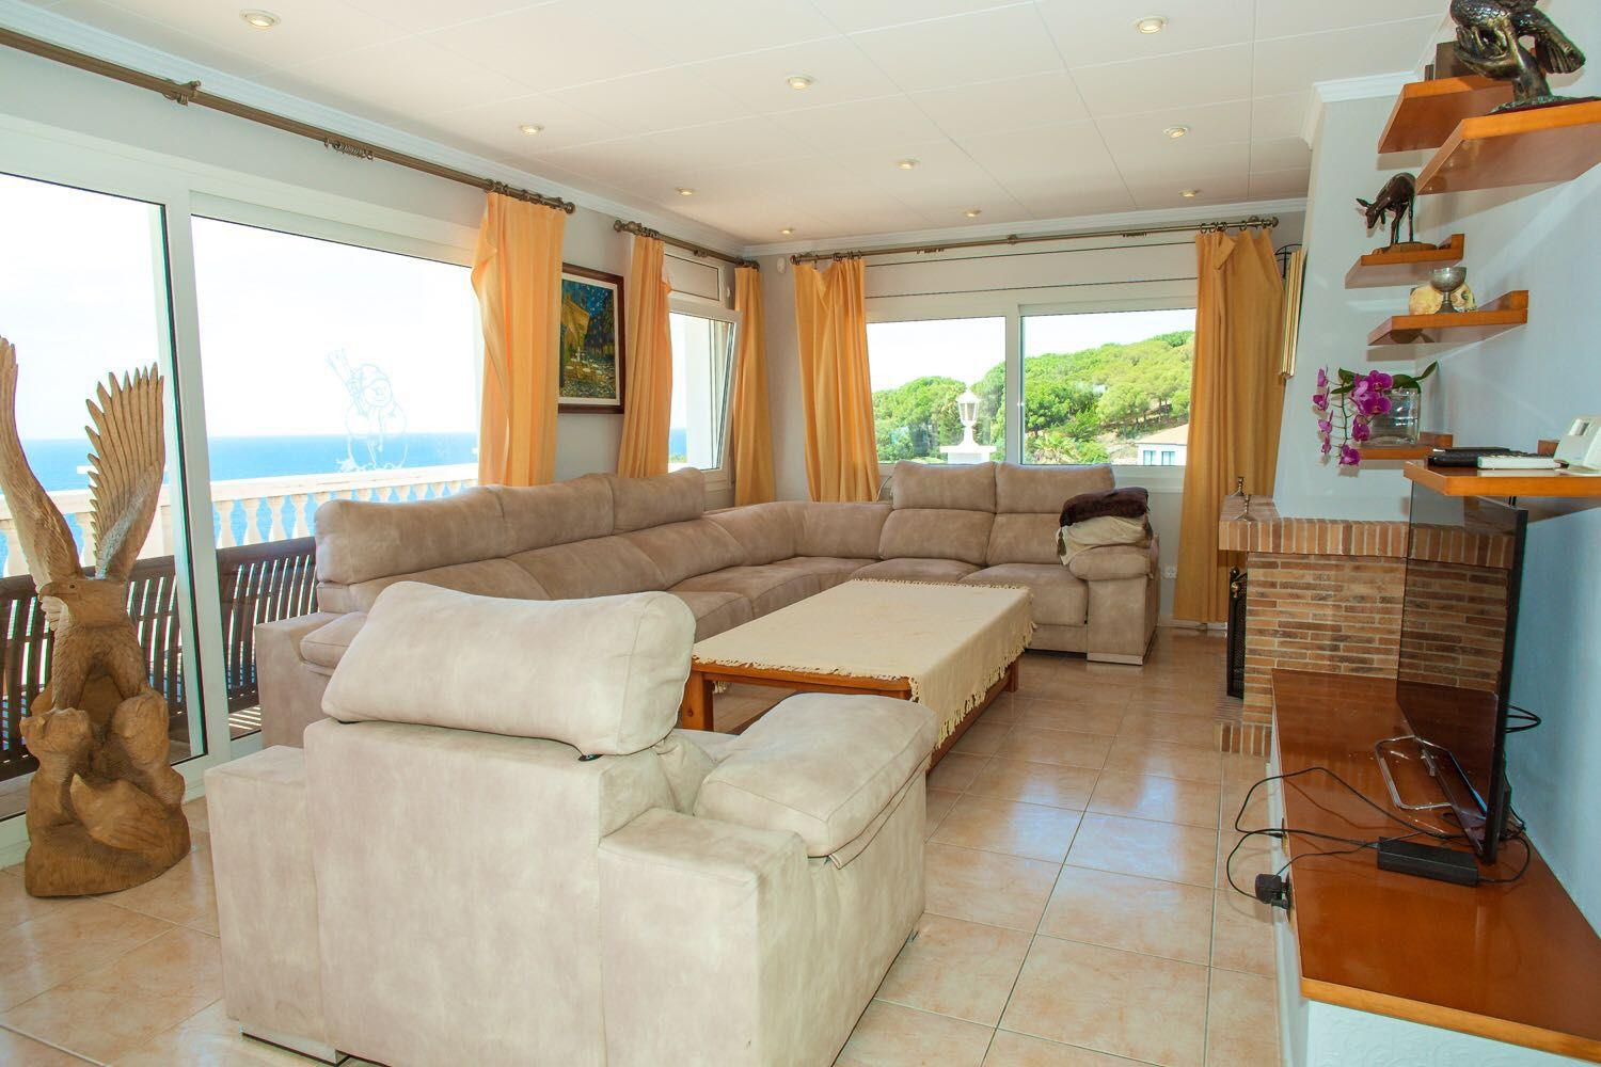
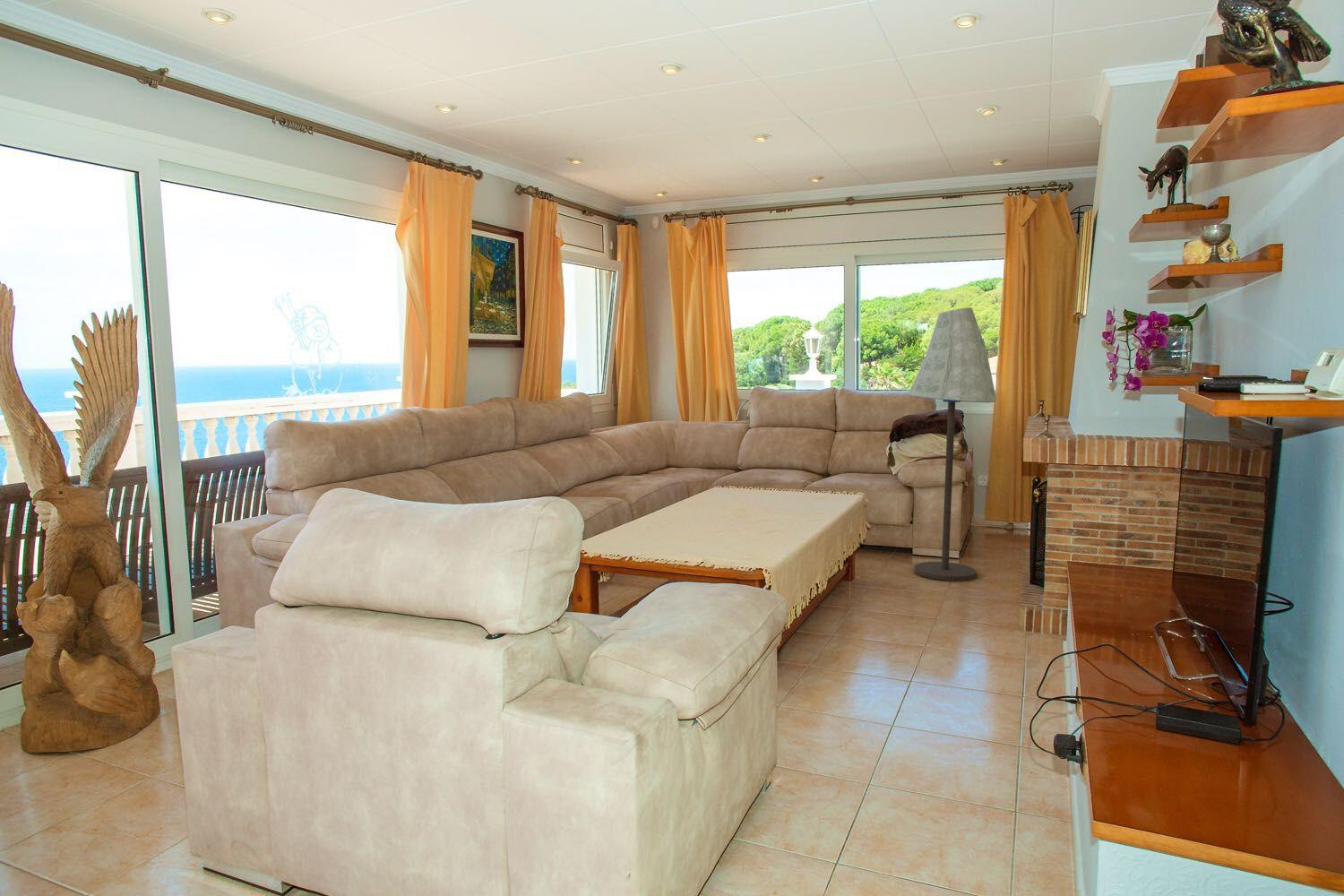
+ floor lamp [908,306,998,582]
